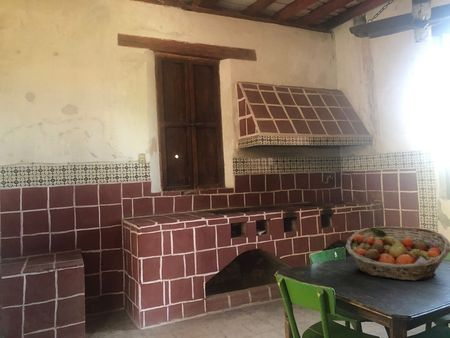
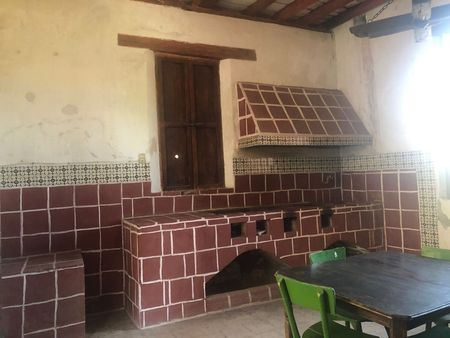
- fruit basket [345,226,450,282]
